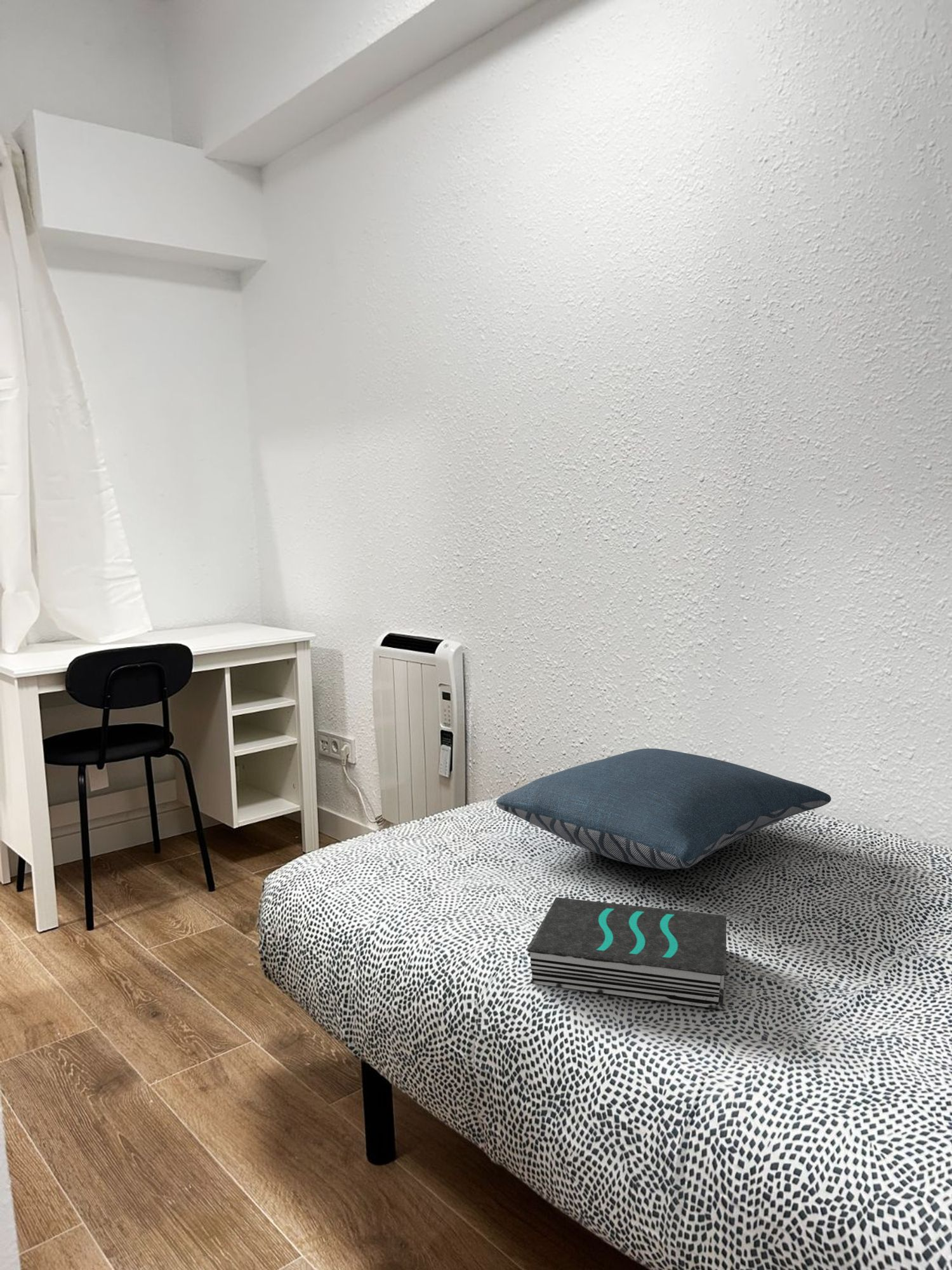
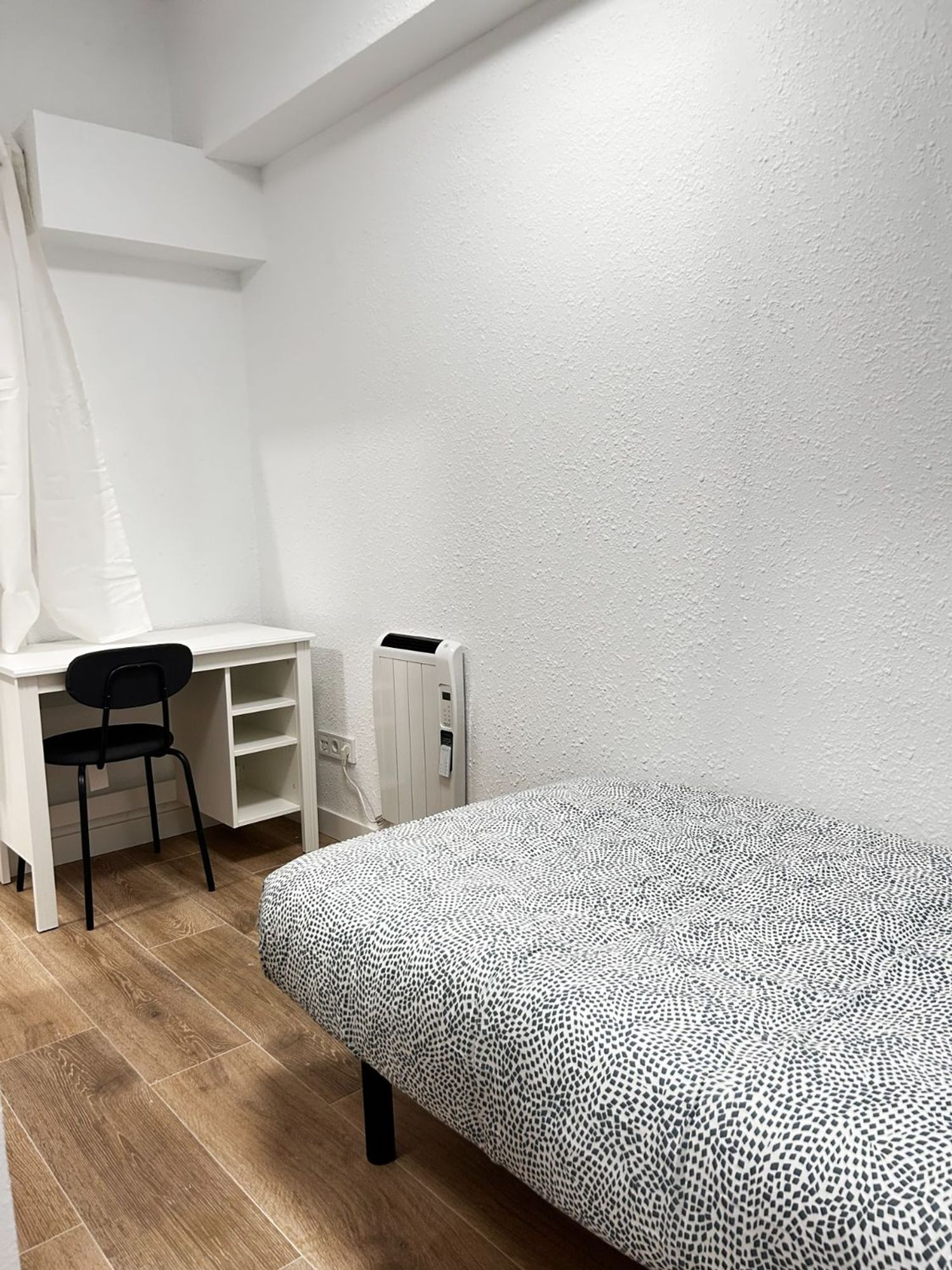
- pillow [496,748,831,870]
- book [526,897,727,1010]
